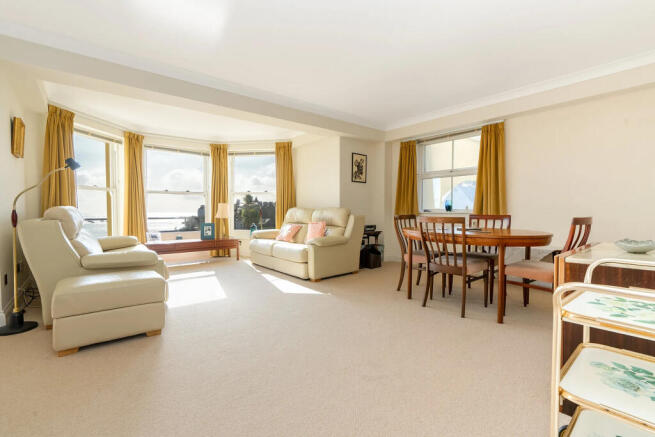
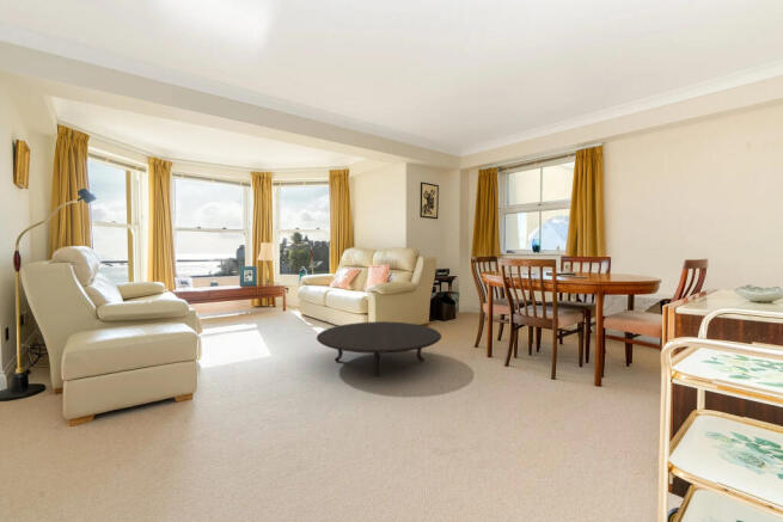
+ table [316,320,442,377]
